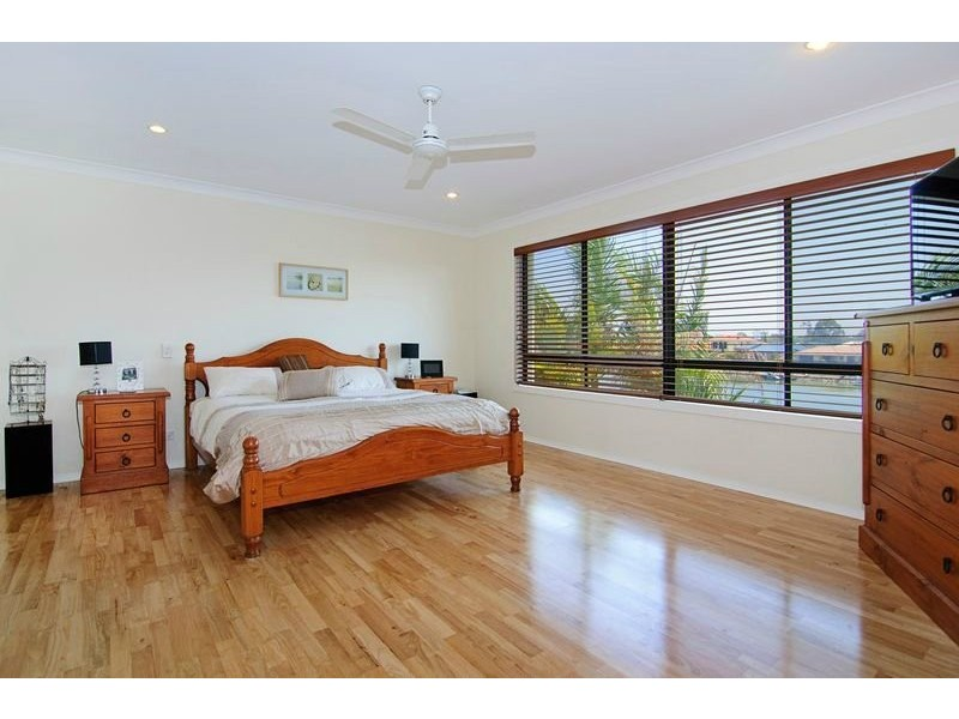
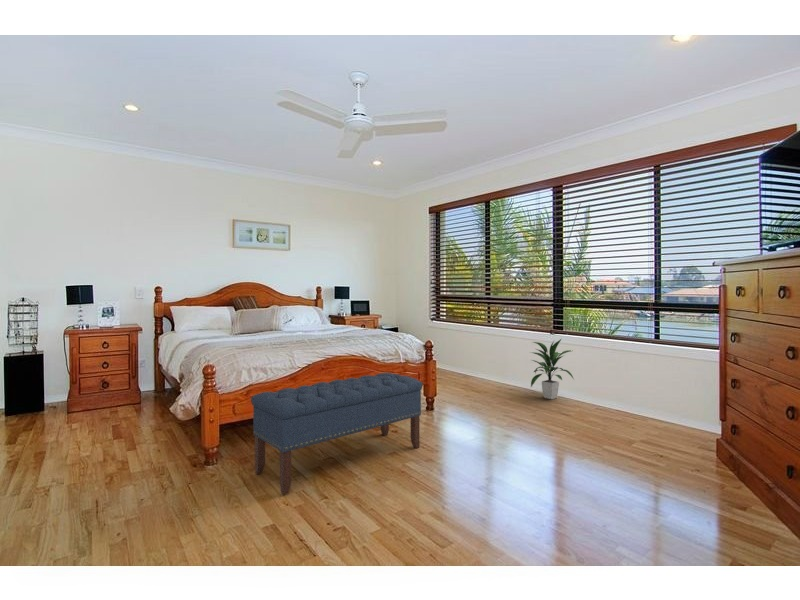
+ indoor plant [529,337,575,400]
+ bench [250,372,424,496]
